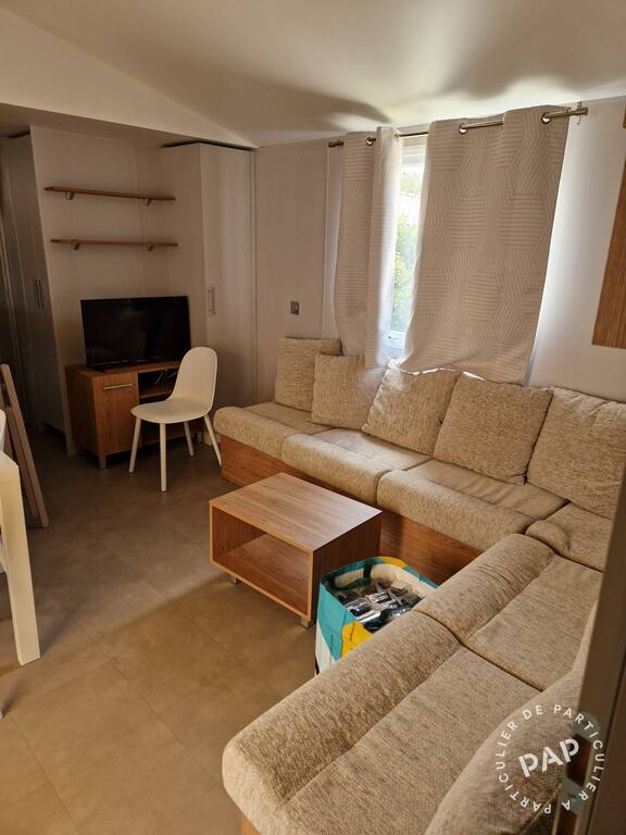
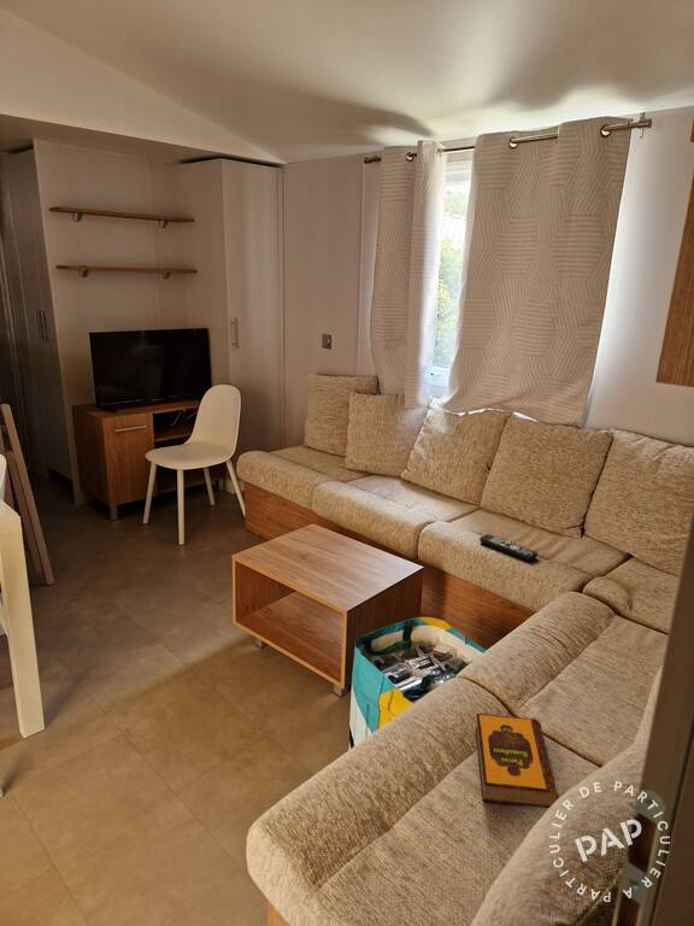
+ remote control [478,533,539,562]
+ hardback book [475,713,560,810]
